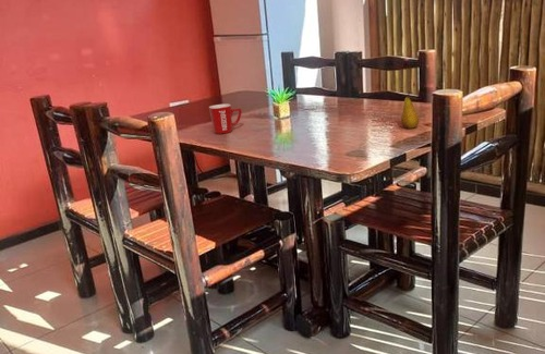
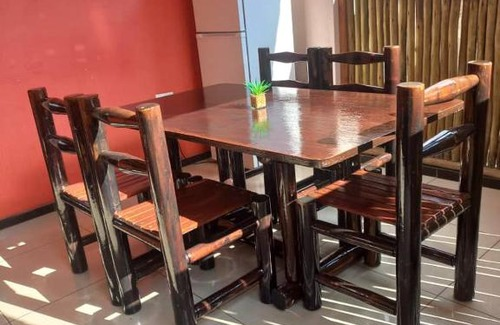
- fruit [400,90,421,130]
- mug [208,102,242,135]
